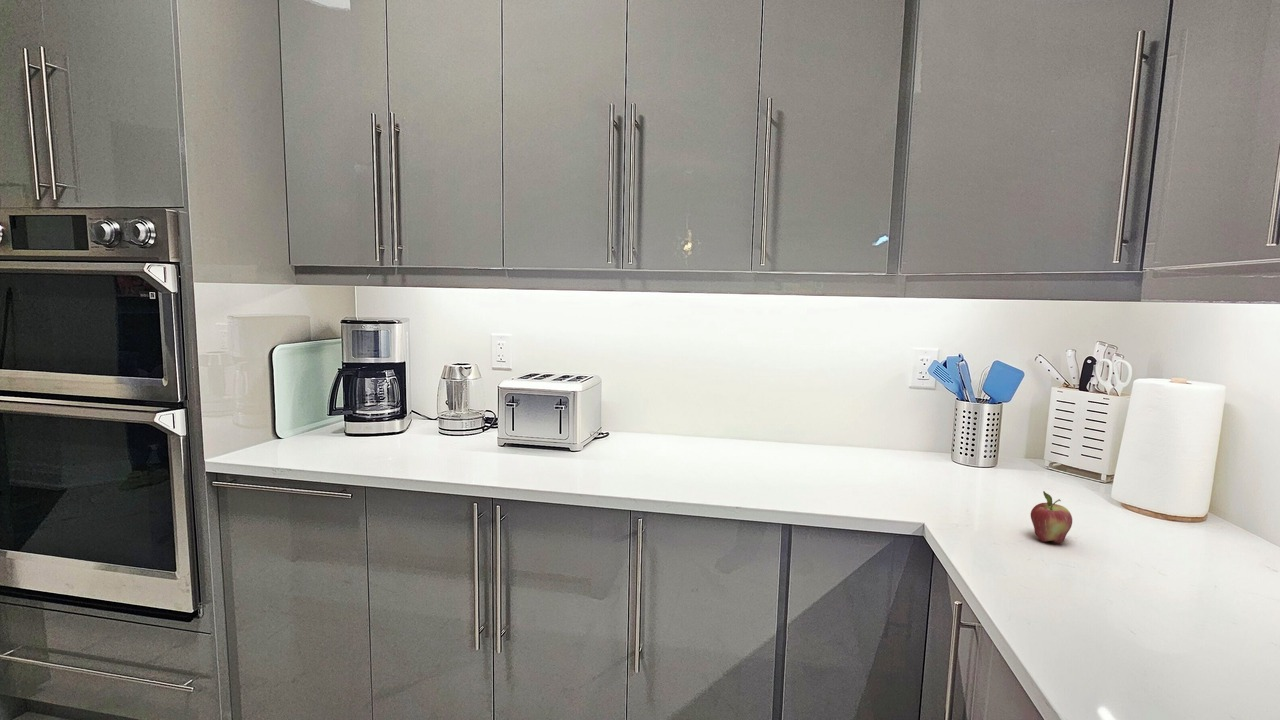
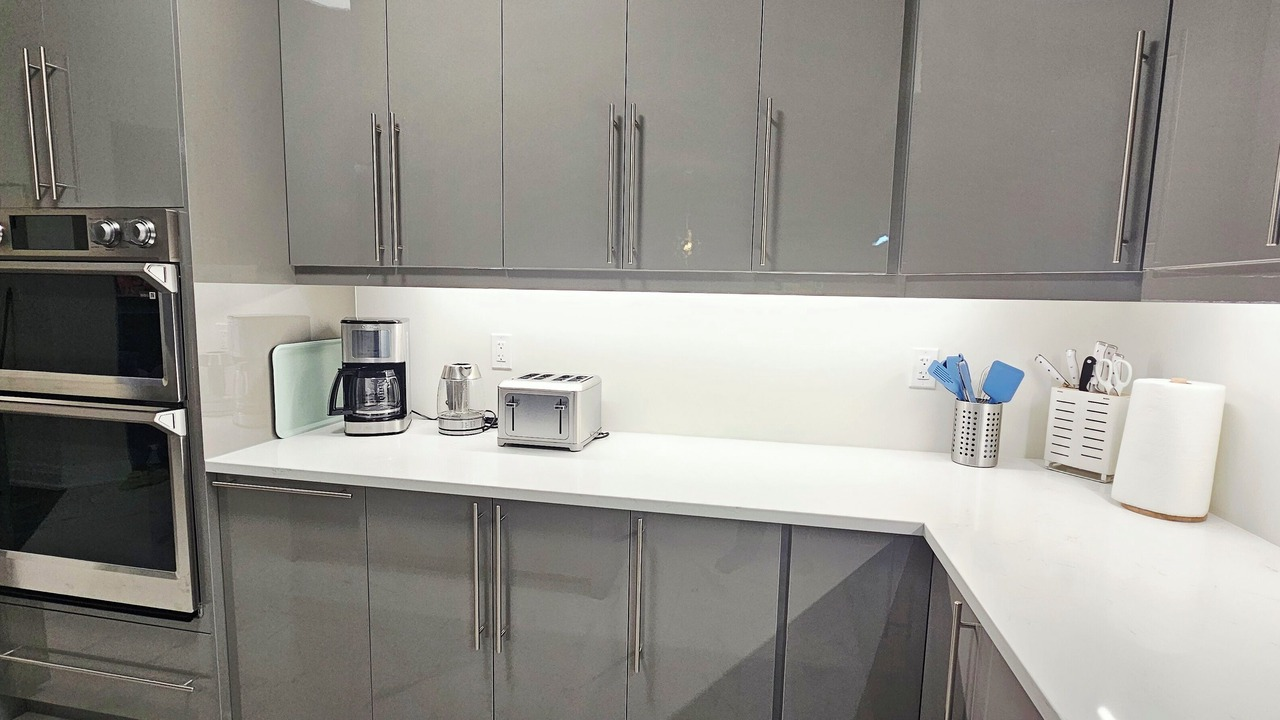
- fruit [1030,490,1073,544]
